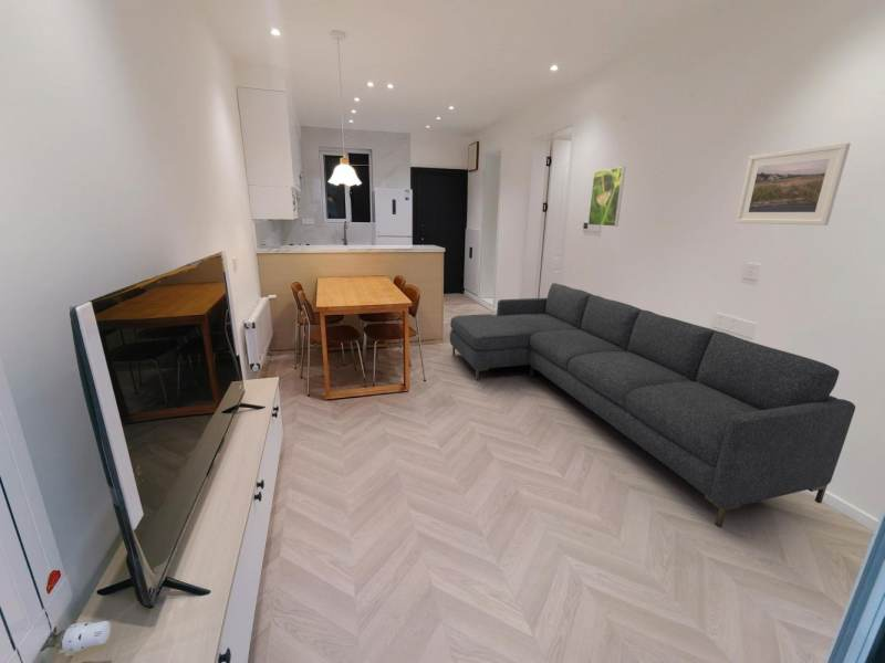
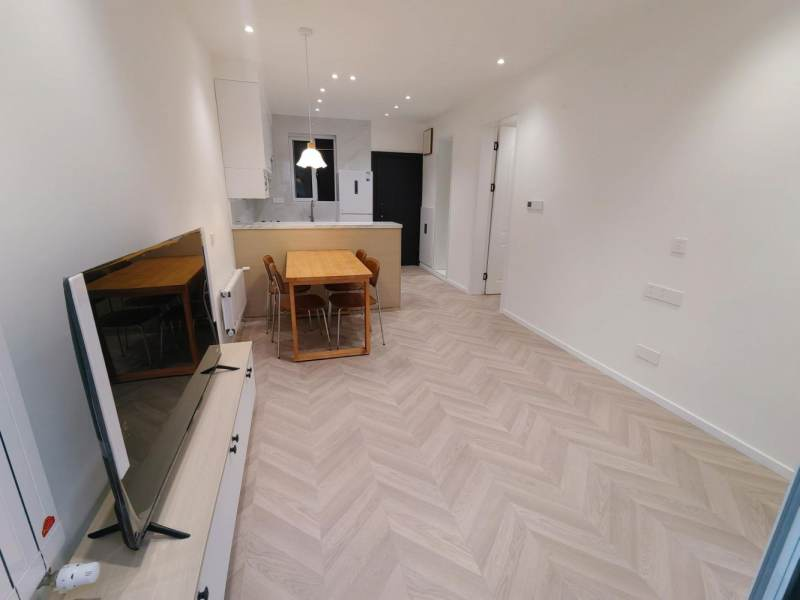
- sofa [449,282,856,528]
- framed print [586,166,627,228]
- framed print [735,141,852,227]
